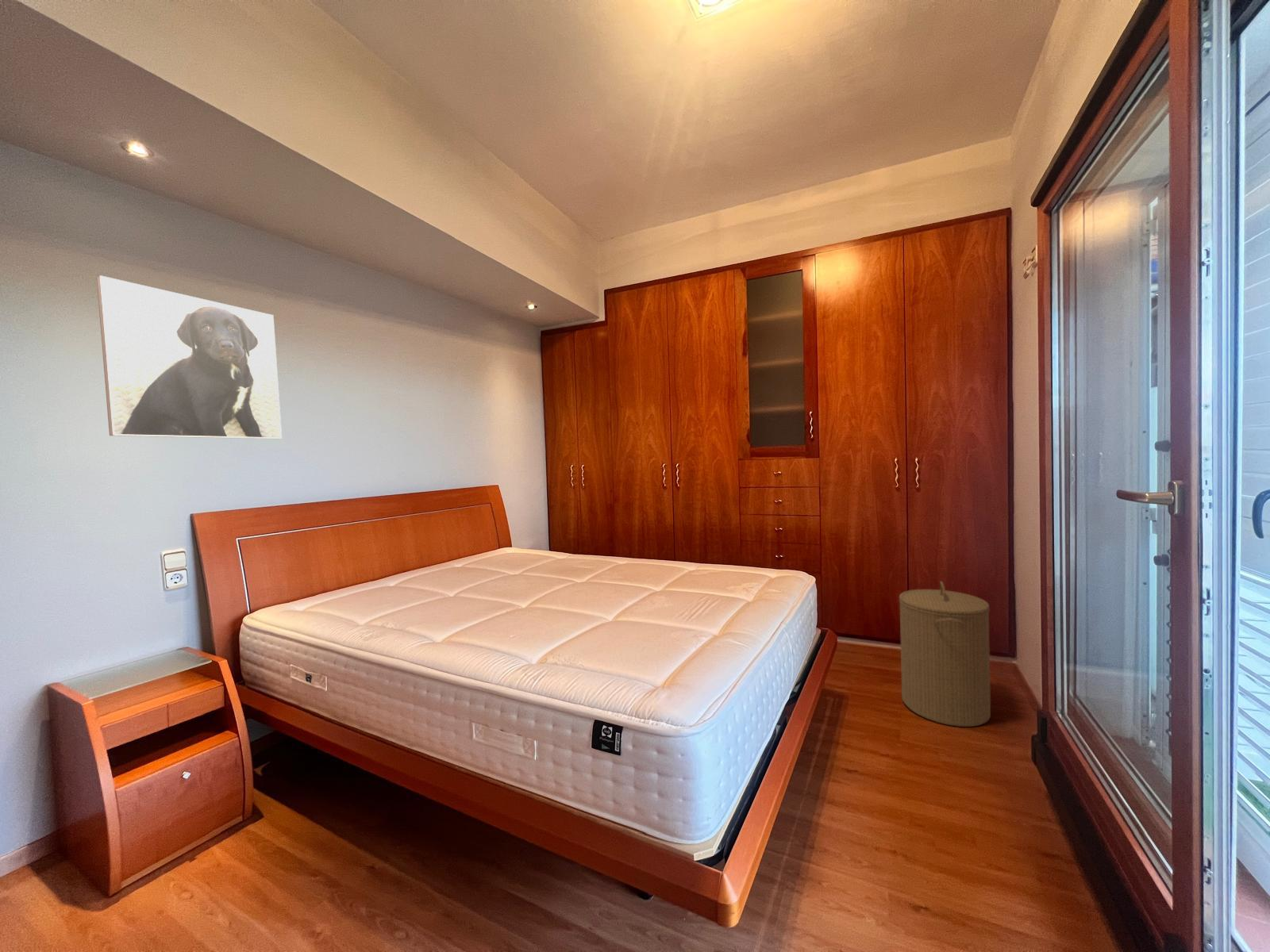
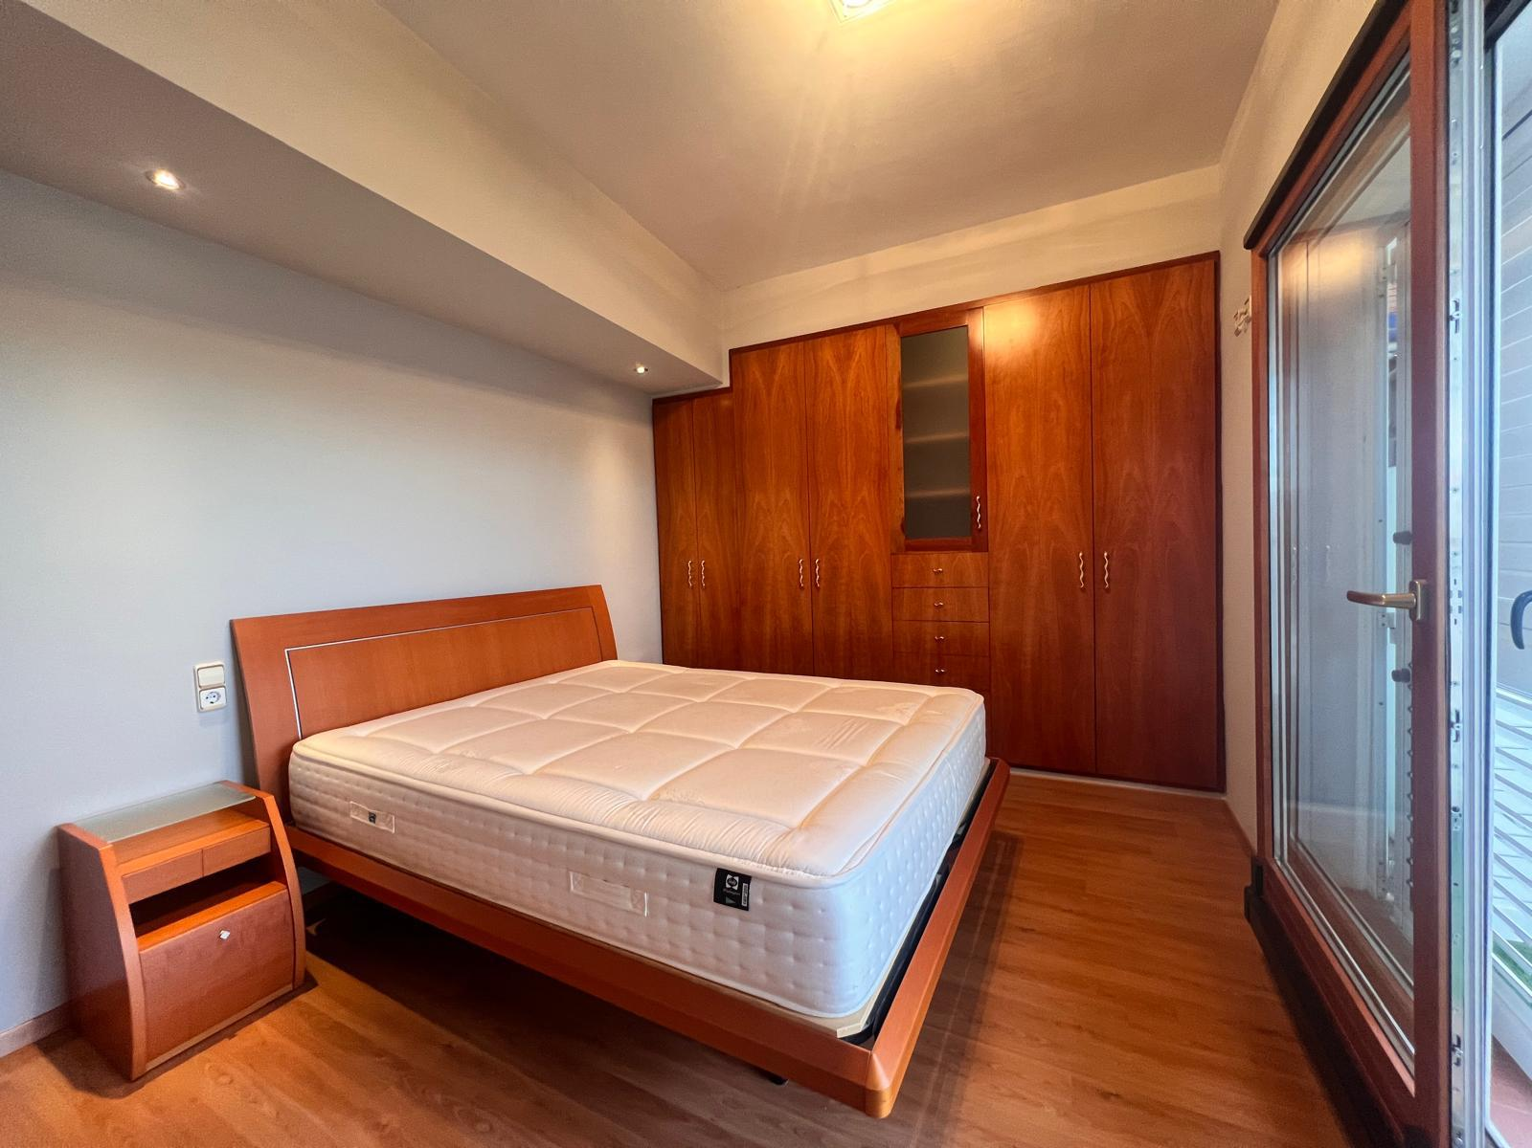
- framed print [96,274,283,440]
- laundry hamper [899,581,991,727]
